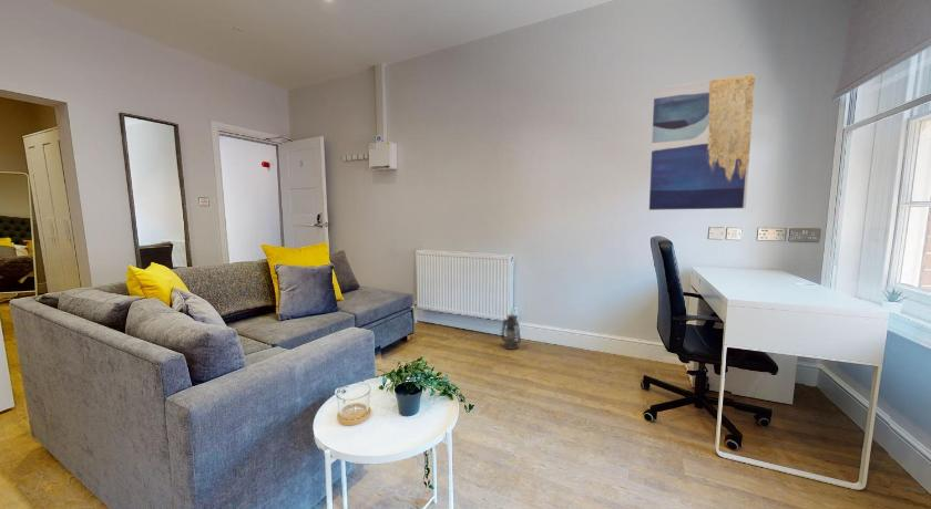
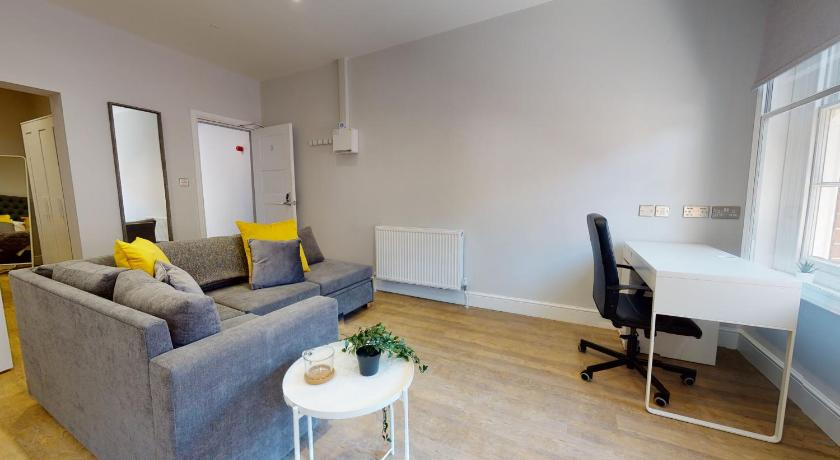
- lantern [499,313,522,351]
- wall art [648,73,756,211]
